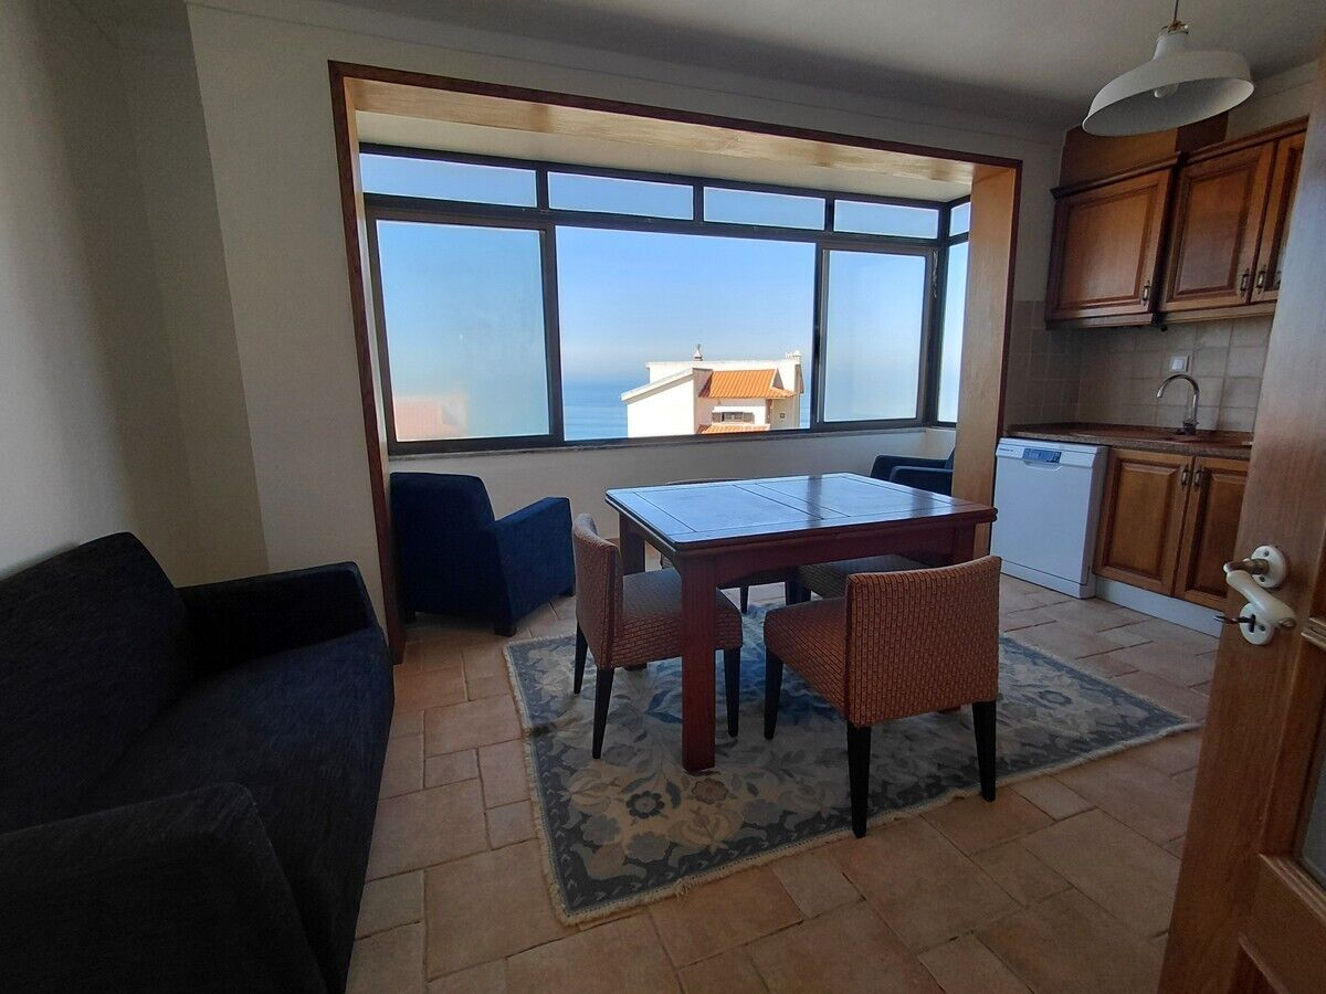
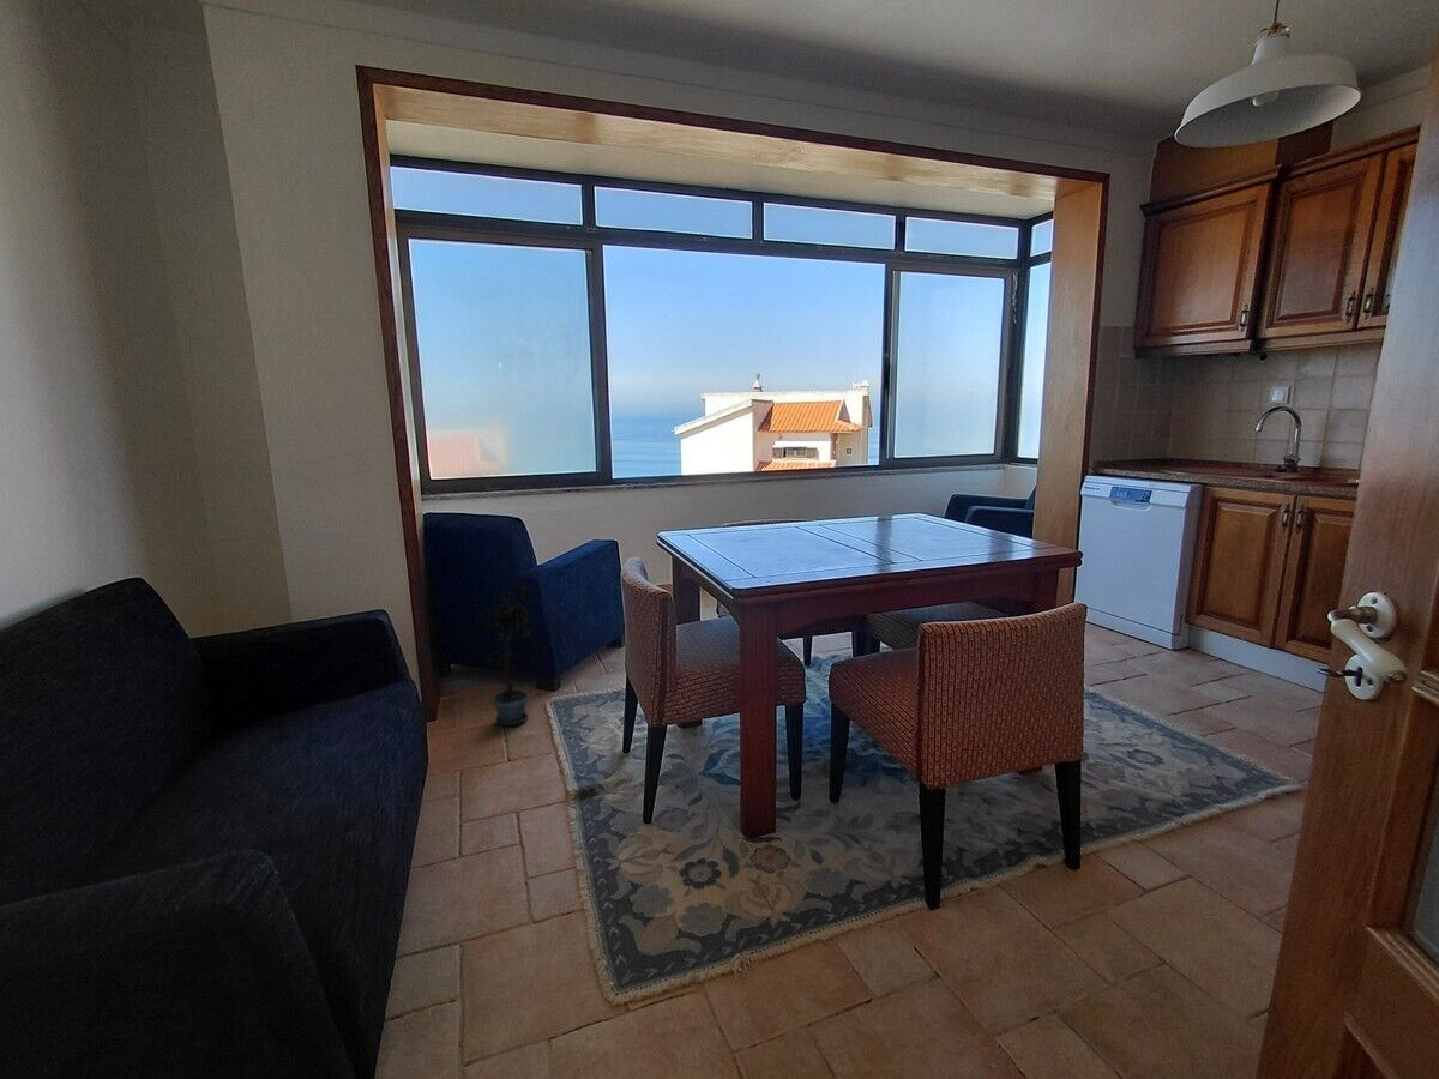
+ potted plant [474,578,542,727]
